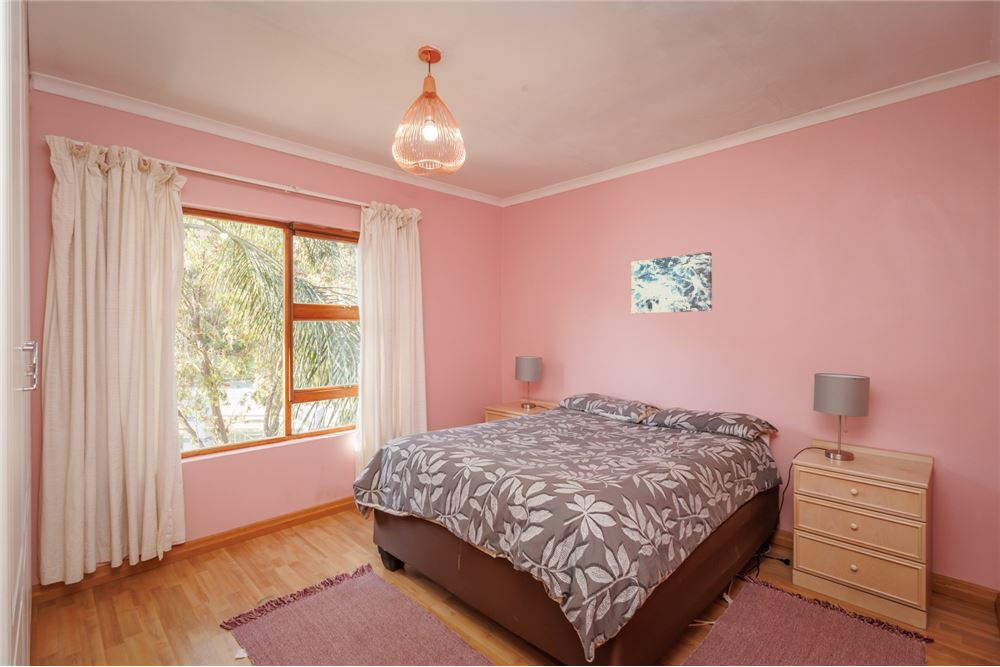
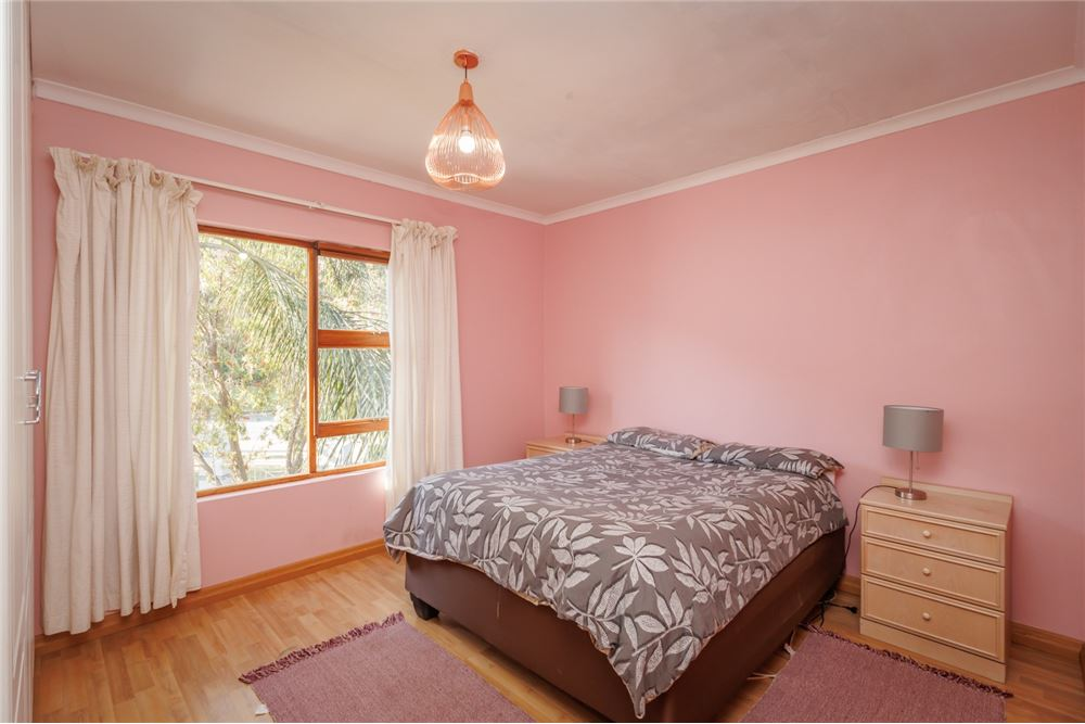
- wall art [630,251,713,315]
